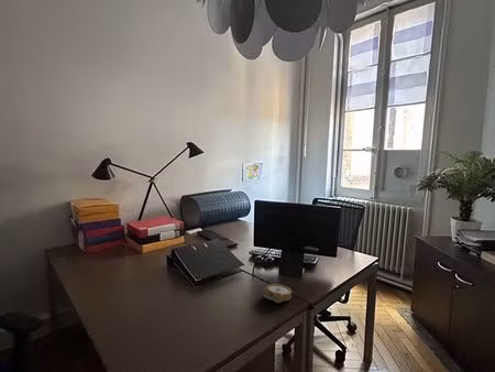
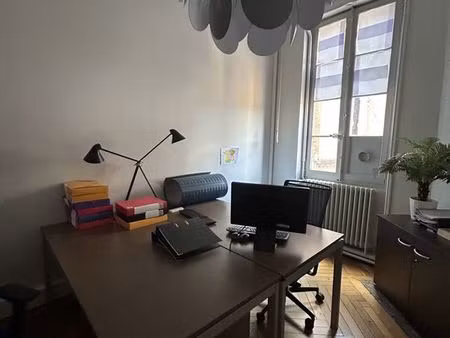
- alarm clock [262,283,294,305]
